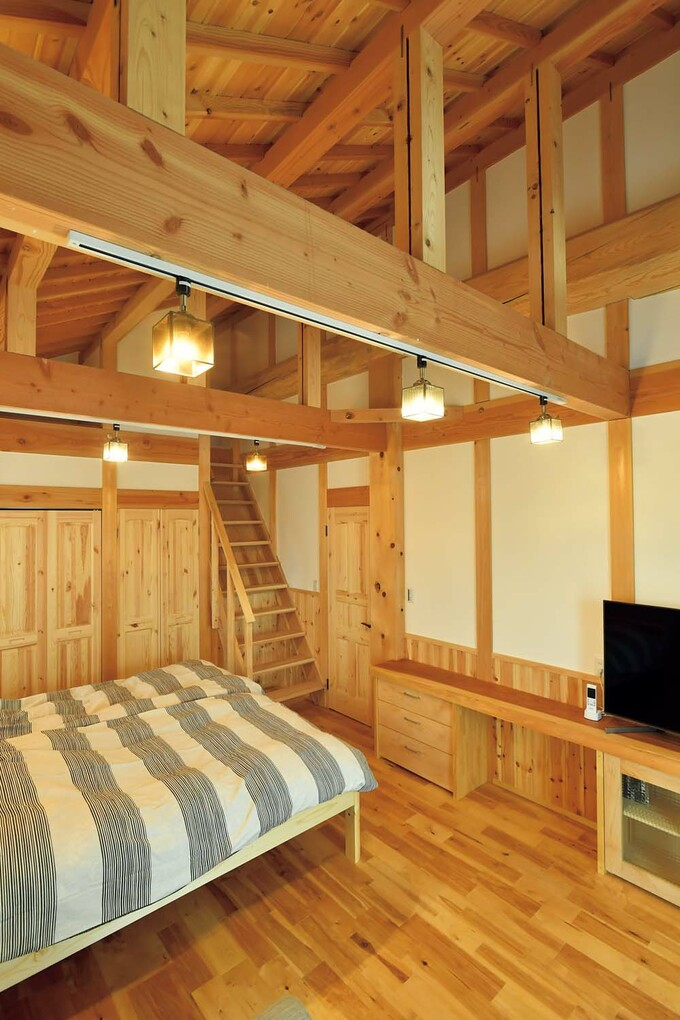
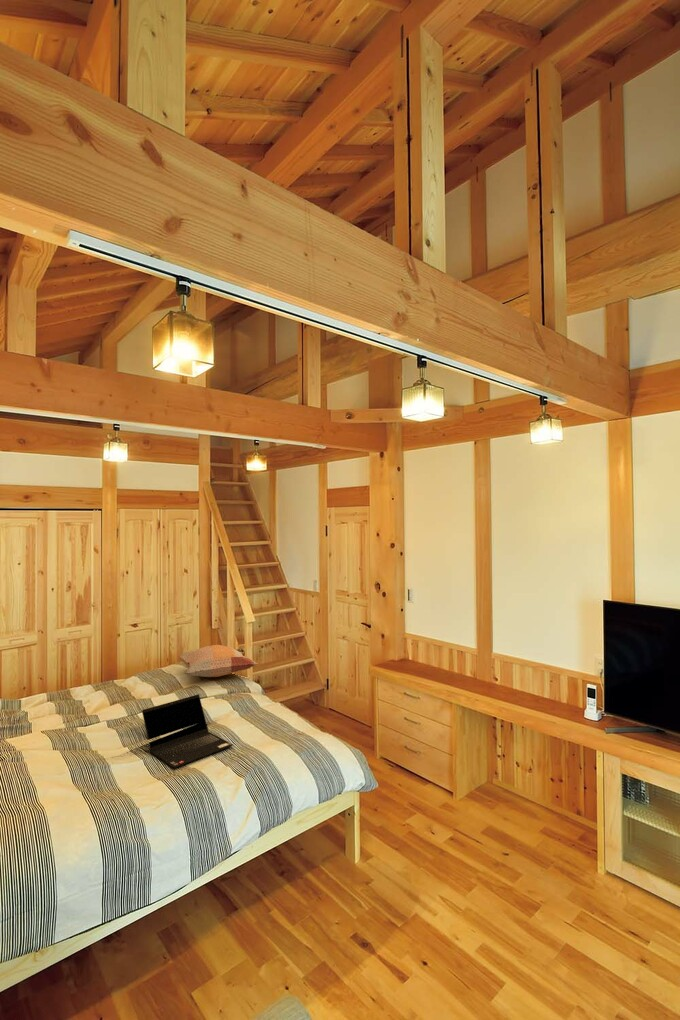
+ laptop computer [141,693,234,769]
+ decorative pillow [178,644,258,678]
